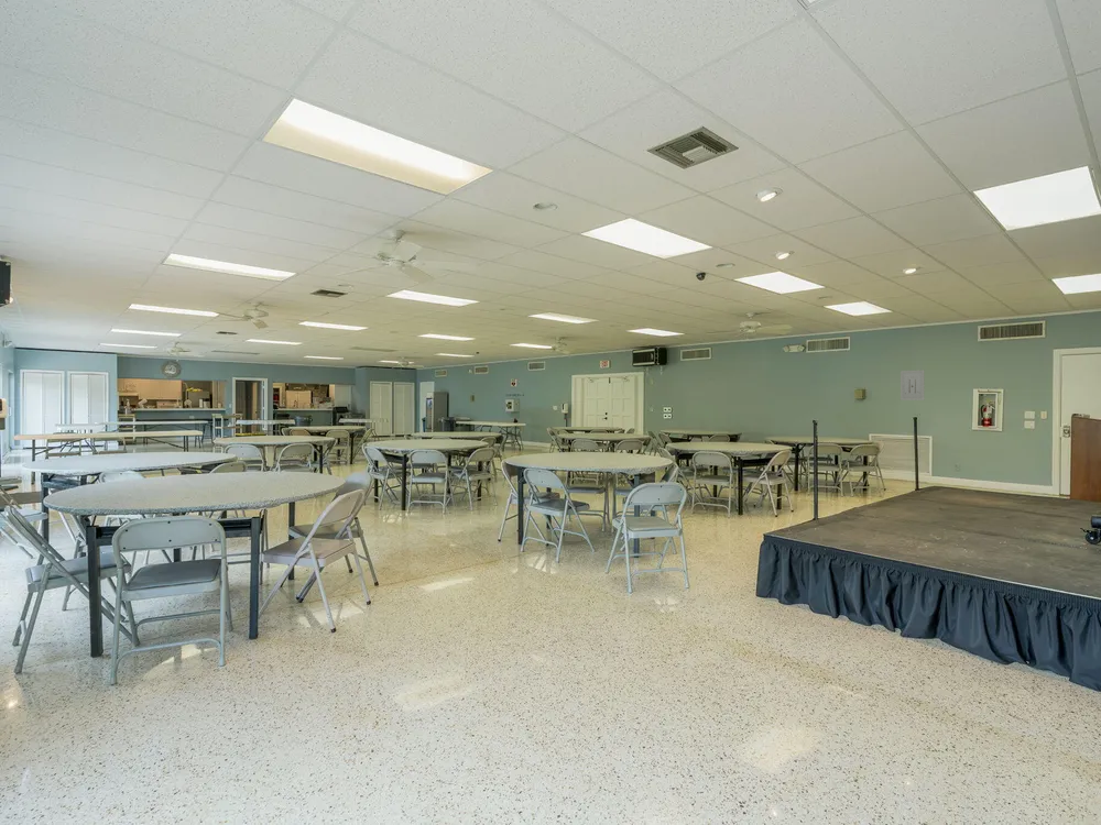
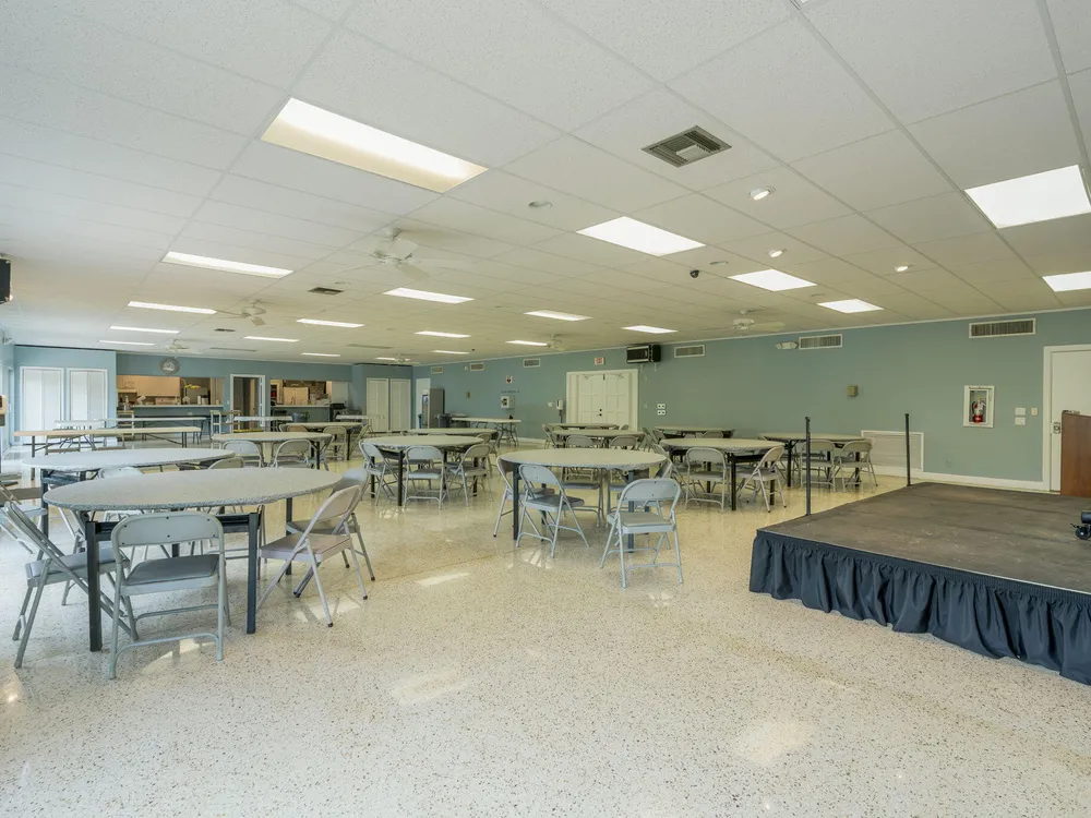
- wall art [900,369,925,402]
